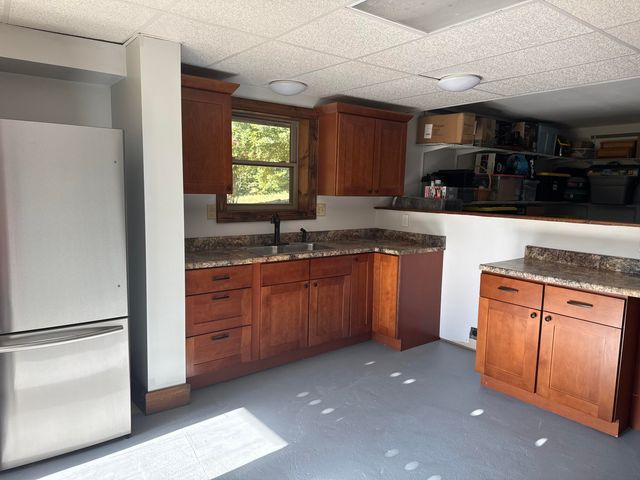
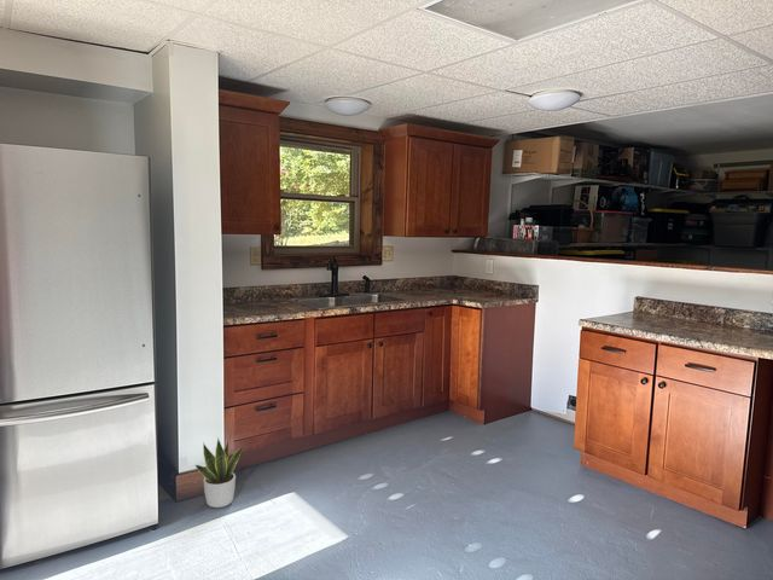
+ potted plant [194,437,244,509]
